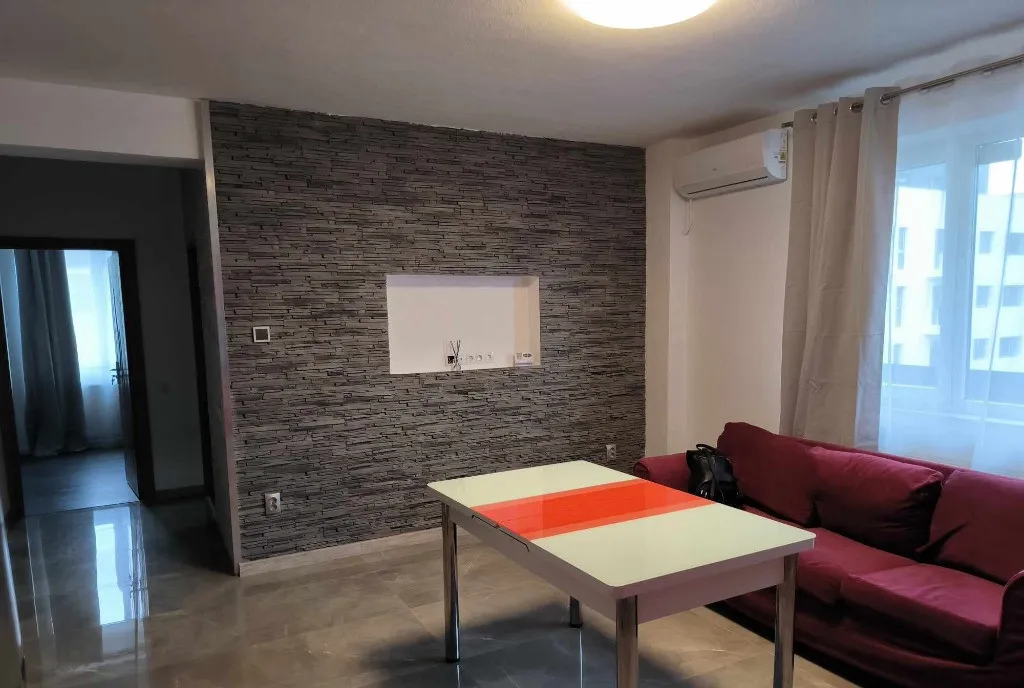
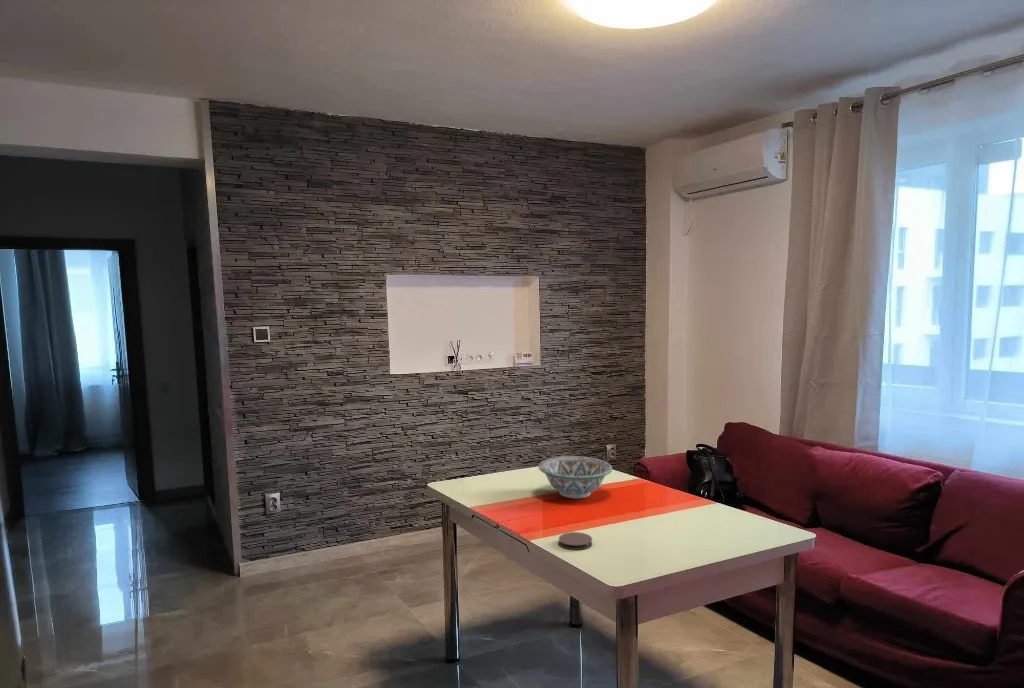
+ decorative bowl [537,455,613,499]
+ coaster [558,531,593,551]
